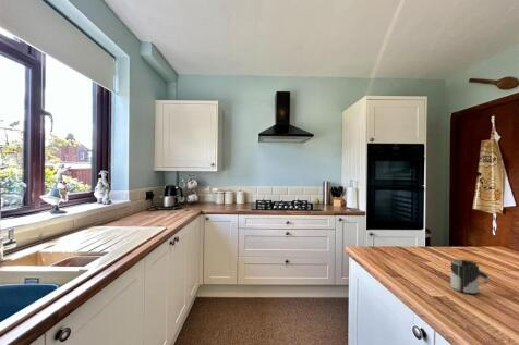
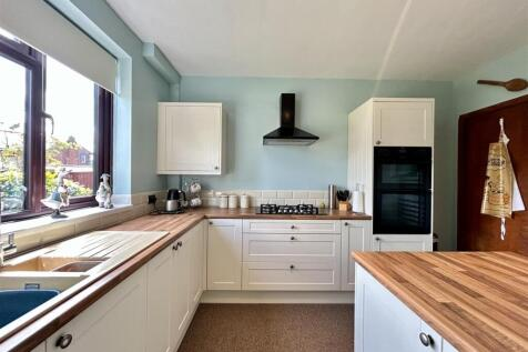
- cup [450,258,491,295]
